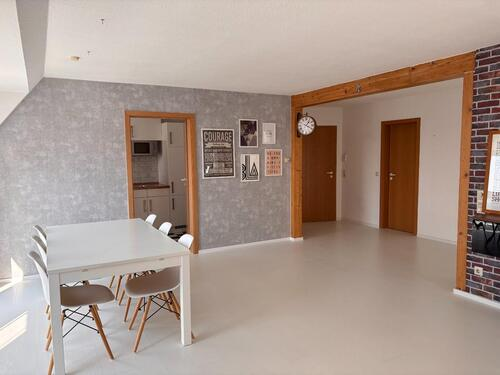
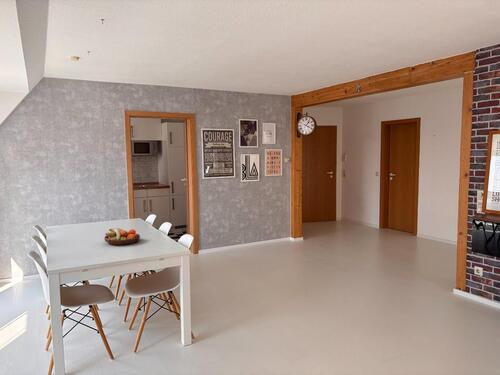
+ fruit bowl [103,227,141,246]
